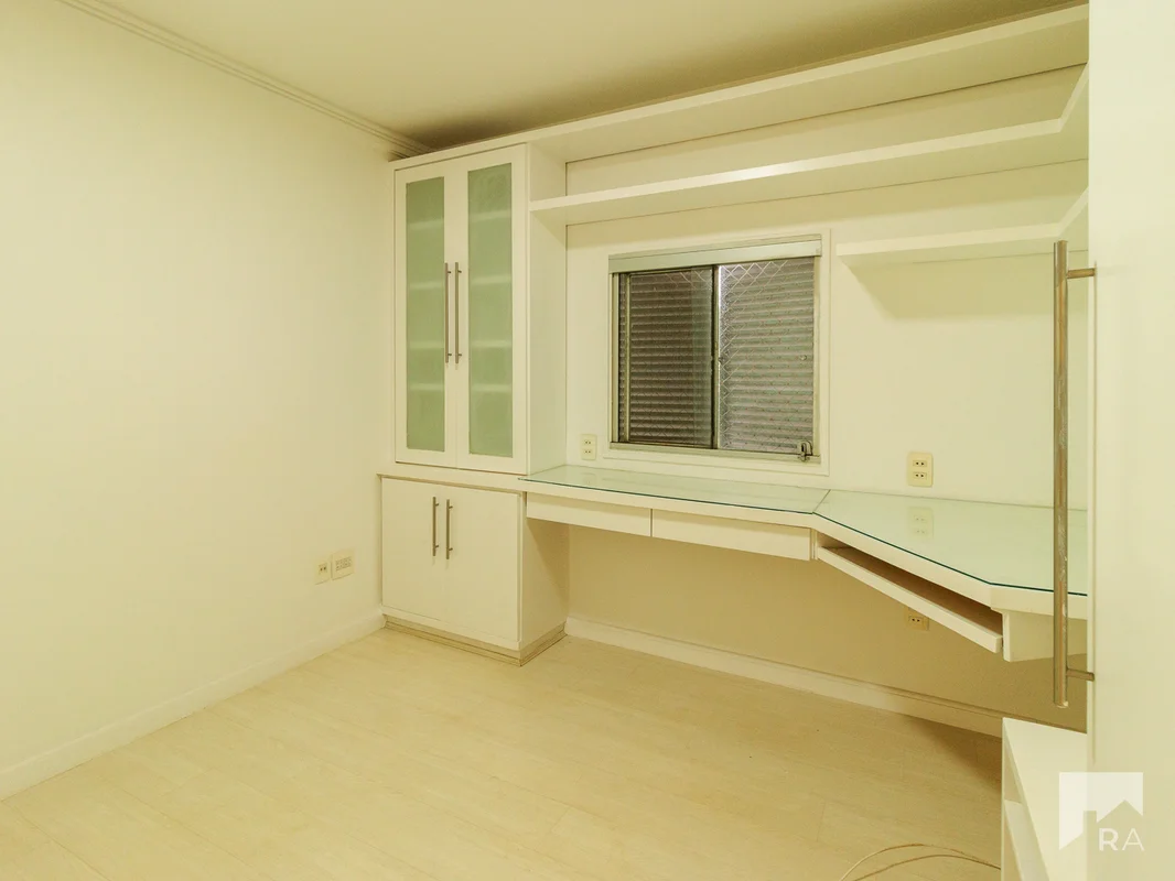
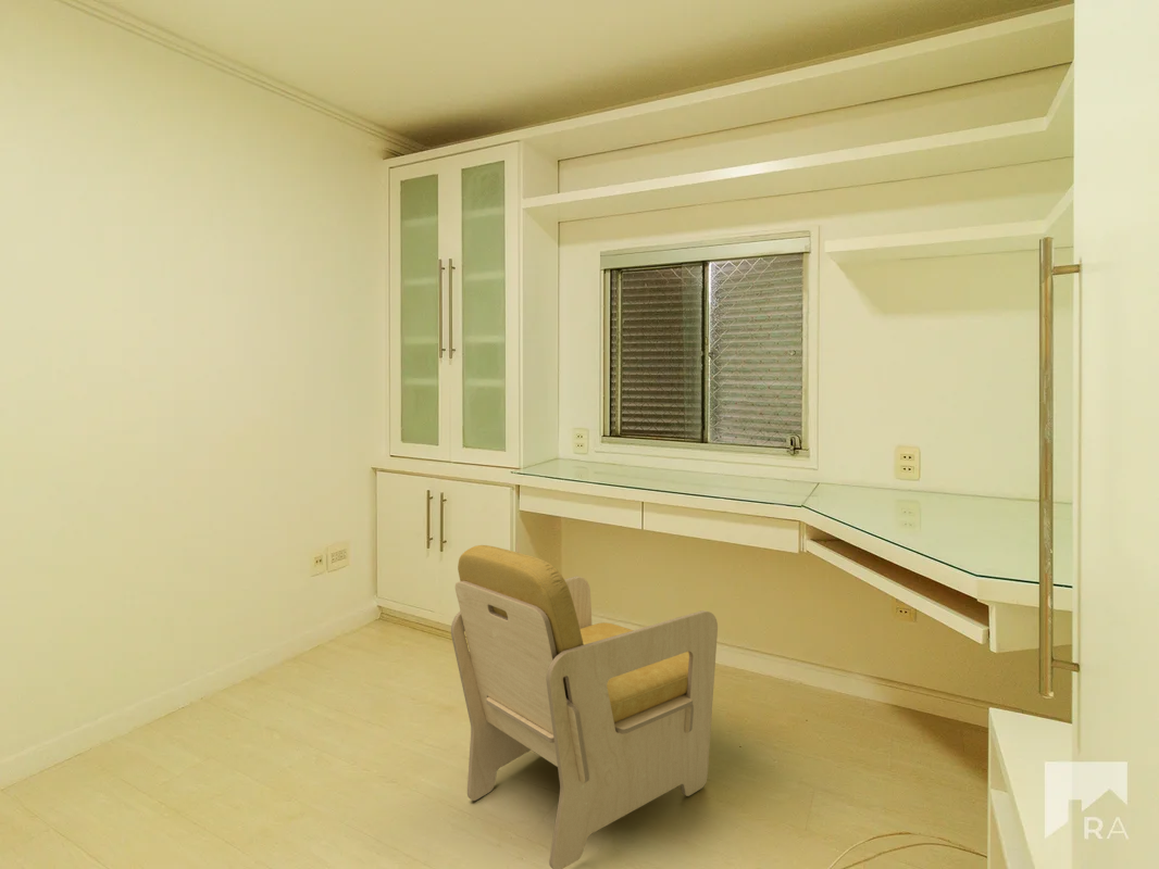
+ chair [450,544,719,869]
